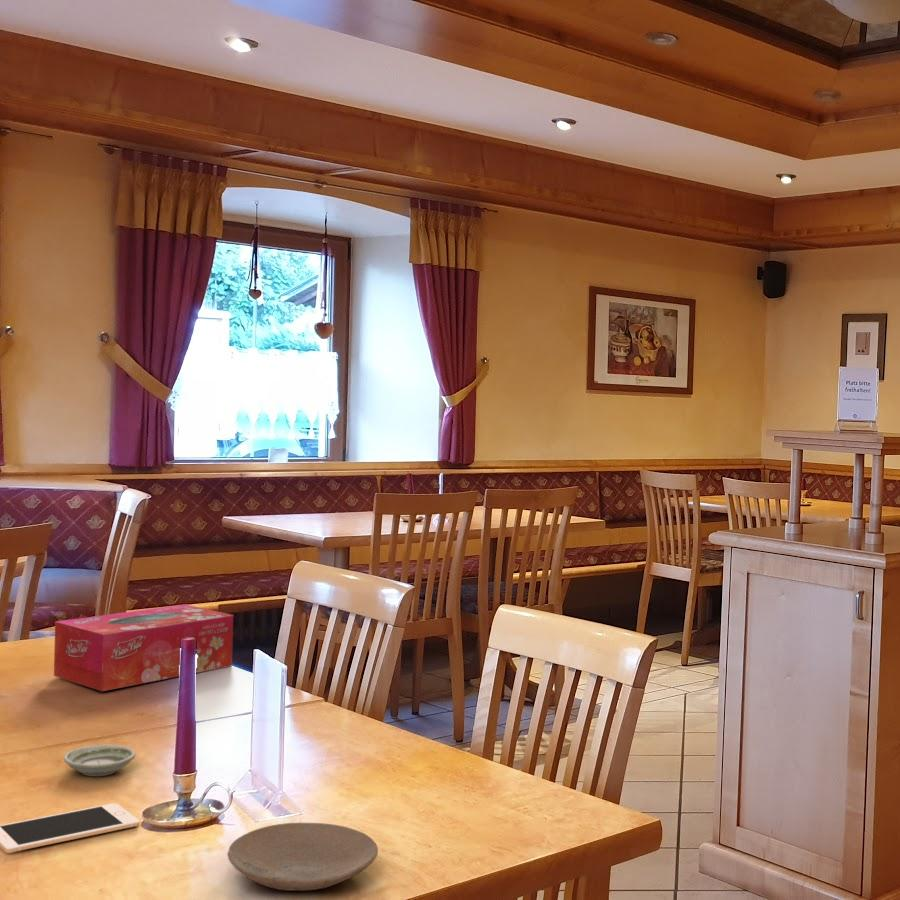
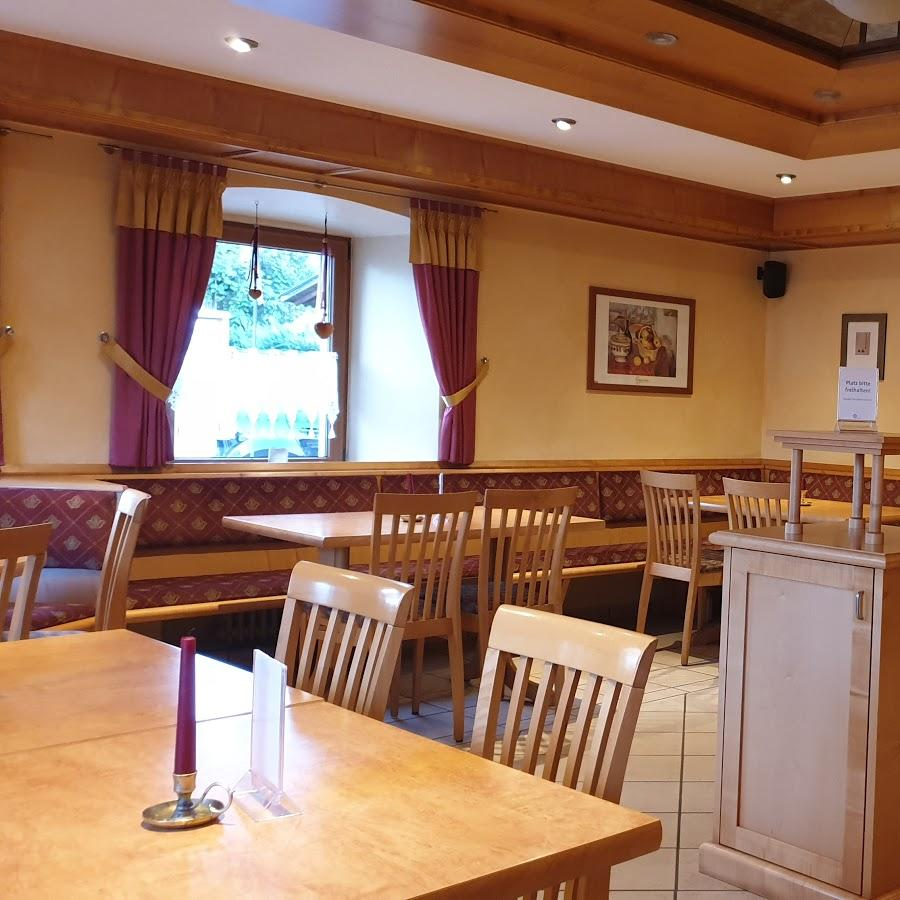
- tissue box [53,603,234,692]
- plate [226,822,379,892]
- saucer [63,744,136,777]
- cell phone [0,802,140,854]
